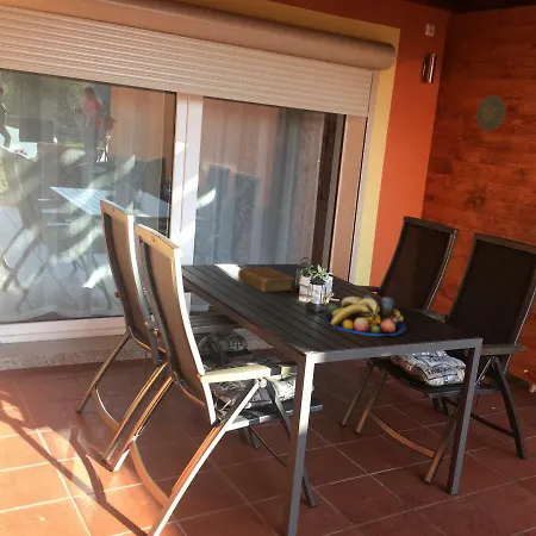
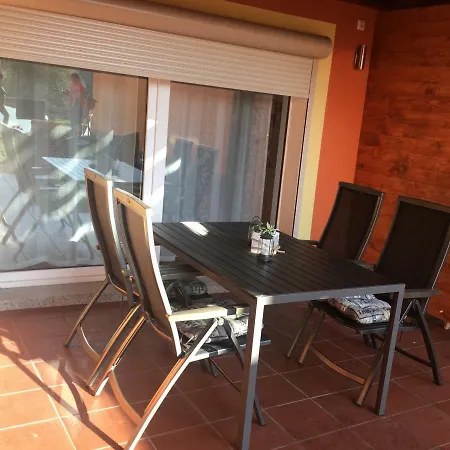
- fruit bowl [323,293,407,337]
- decorative plate [475,94,506,133]
- book [237,266,295,293]
